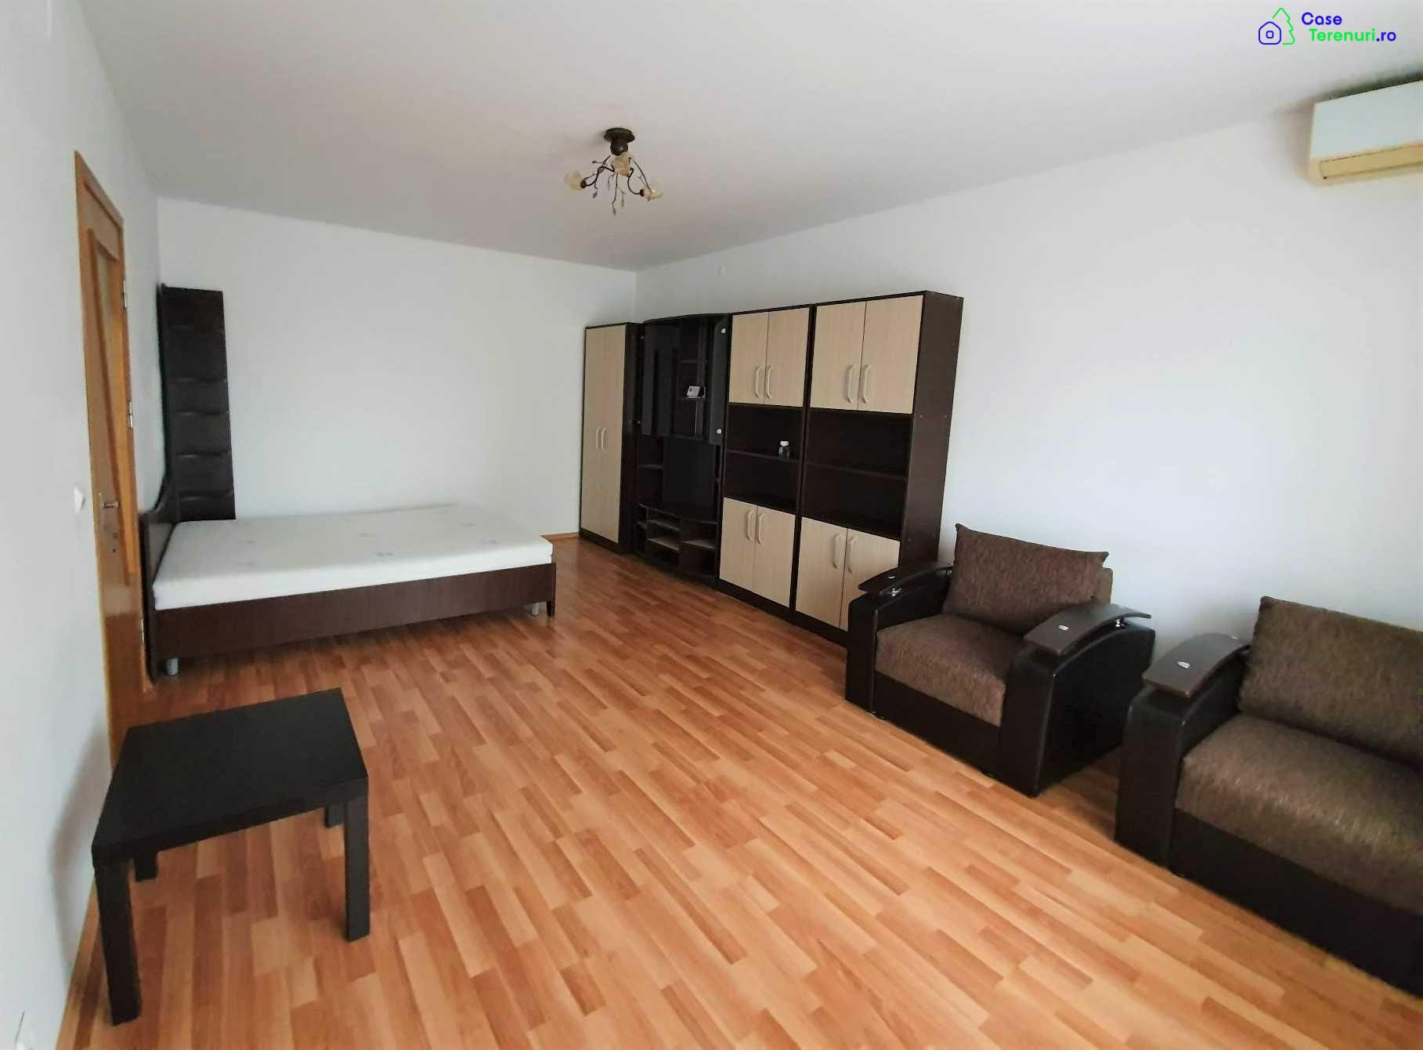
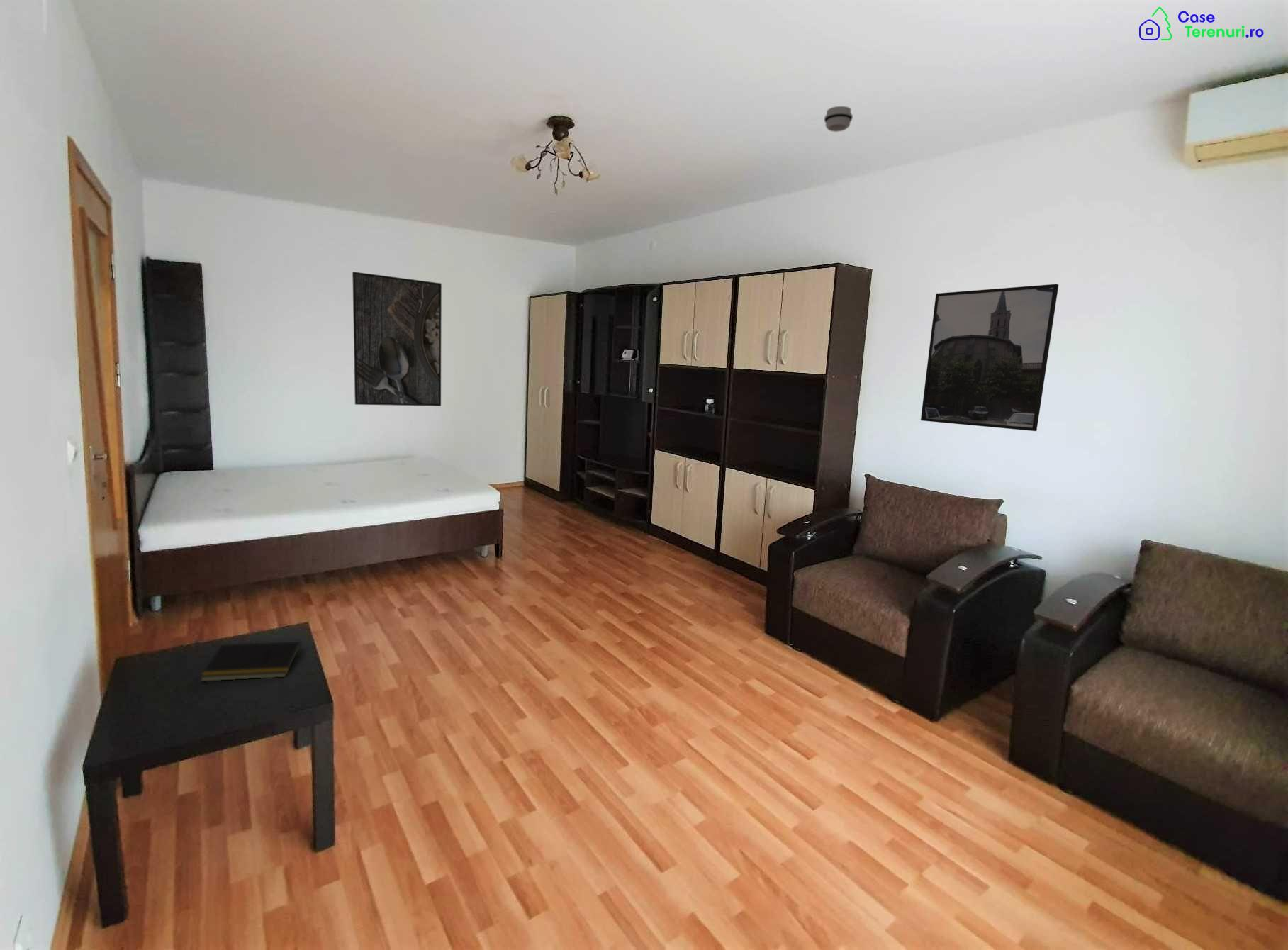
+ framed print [352,271,442,407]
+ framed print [920,284,1059,432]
+ notepad [199,641,301,682]
+ smoke detector [824,106,853,133]
